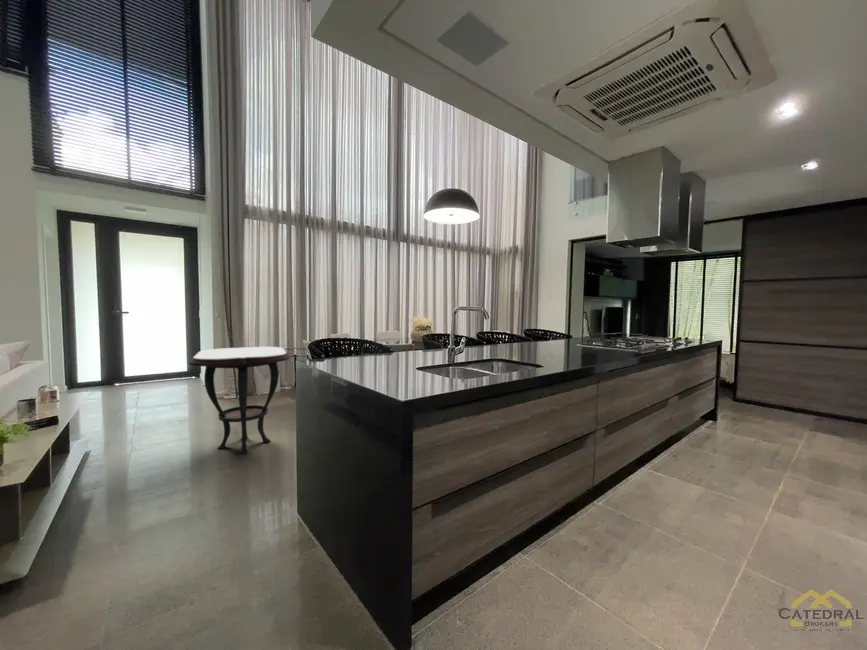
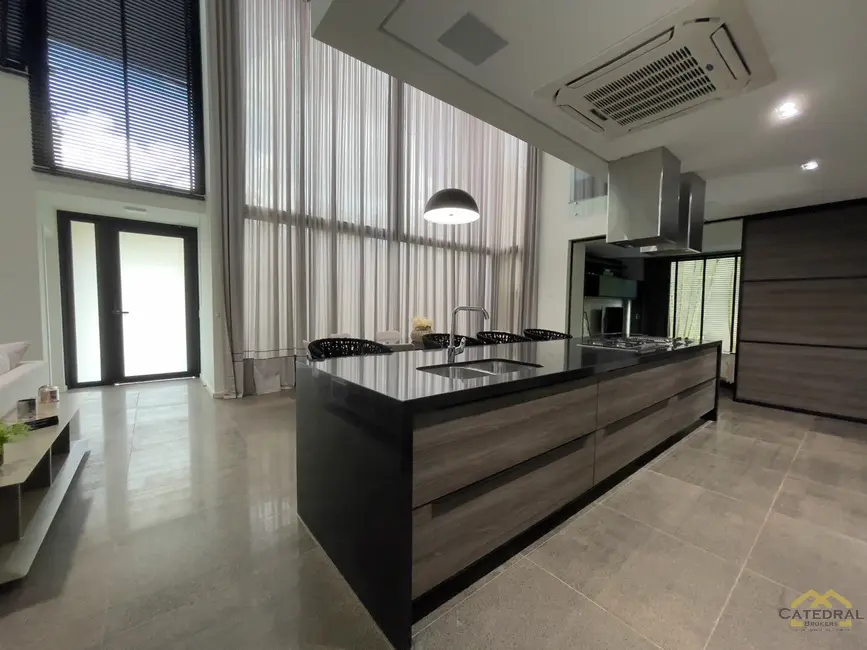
- side table [188,346,291,455]
